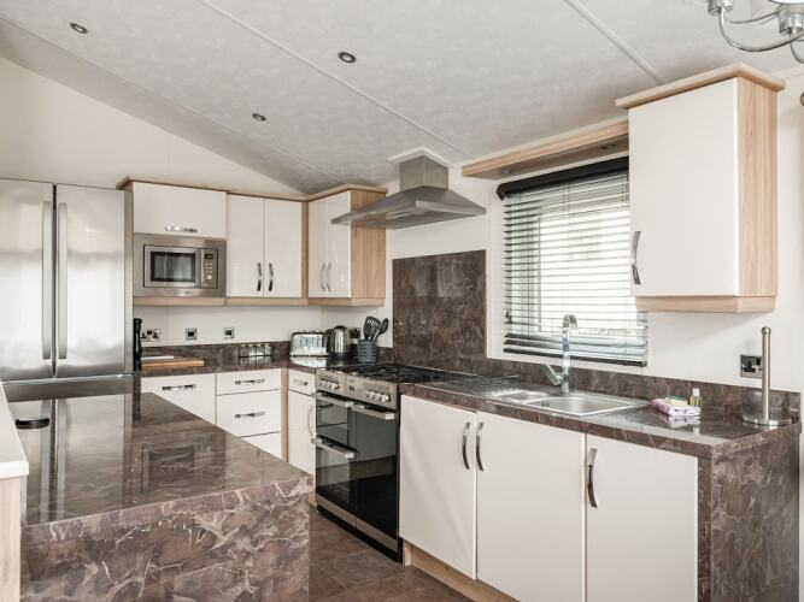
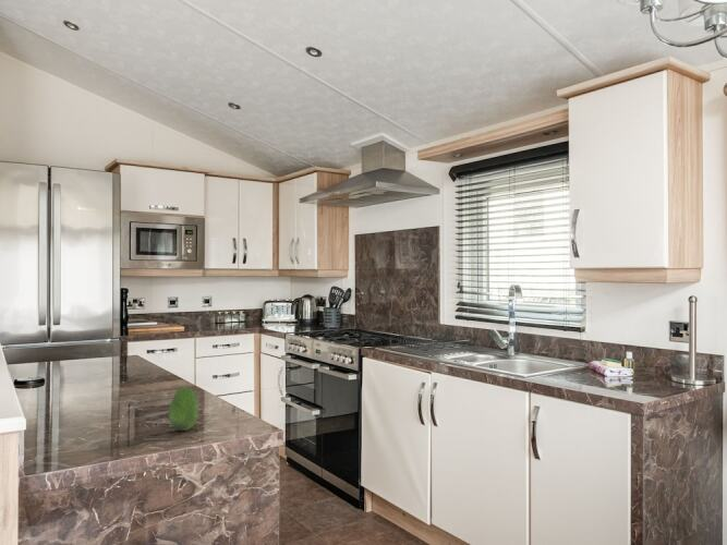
+ fruit [168,386,199,432]
